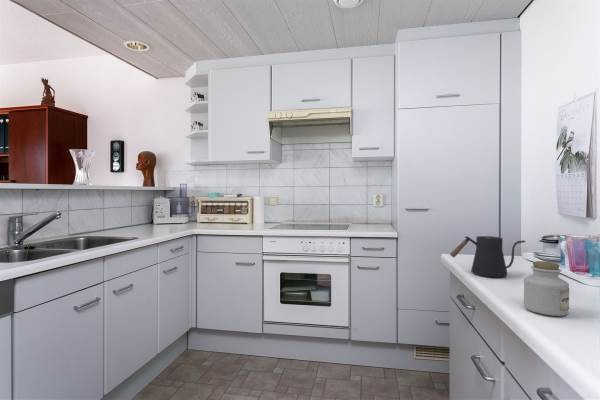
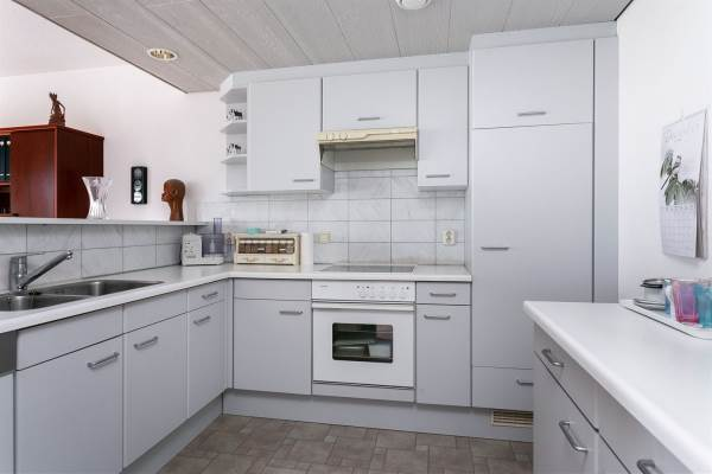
- kettle [449,235,526,278]
- jar [523,260,570,317]
